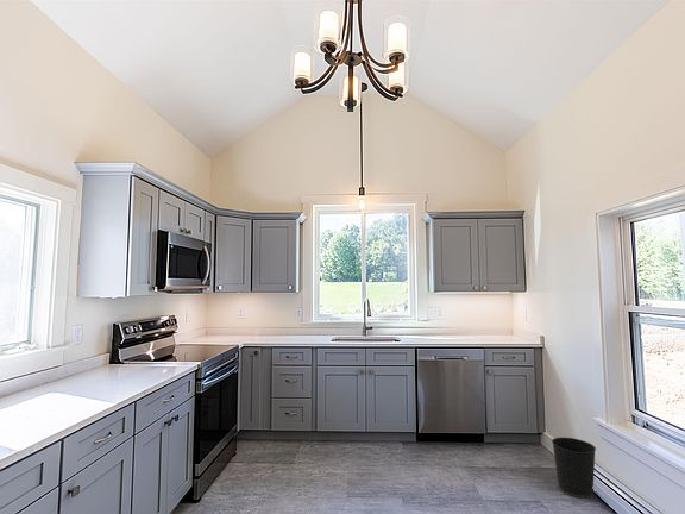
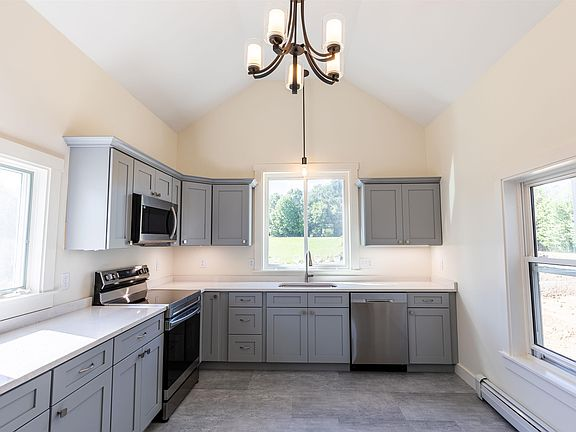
- wastebasket [551,437,597,500]
